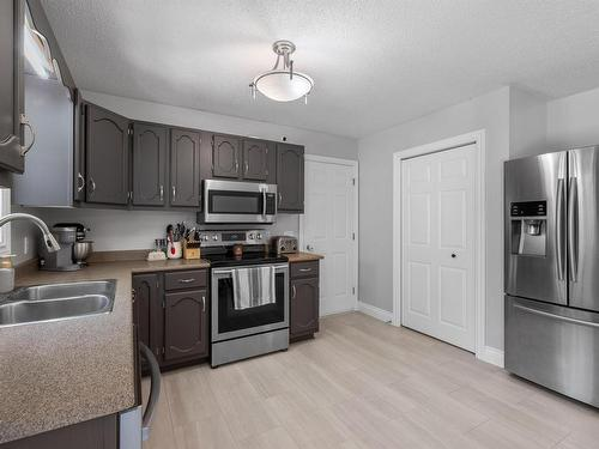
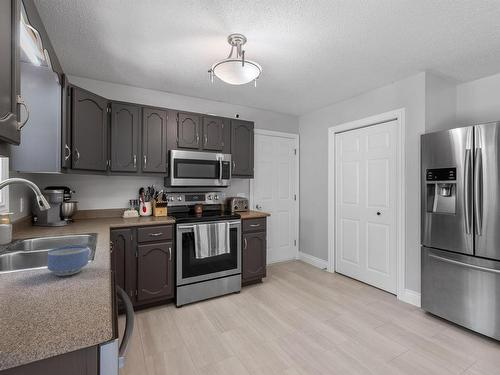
+ bowl [46,245,89,277]
